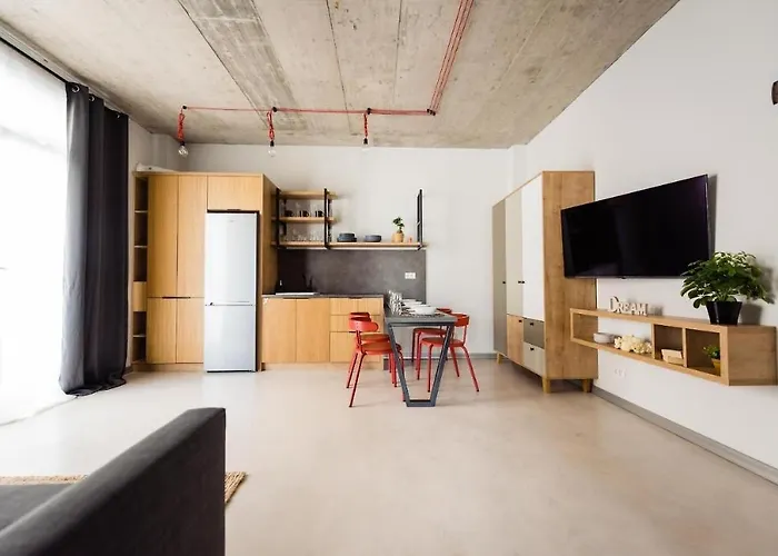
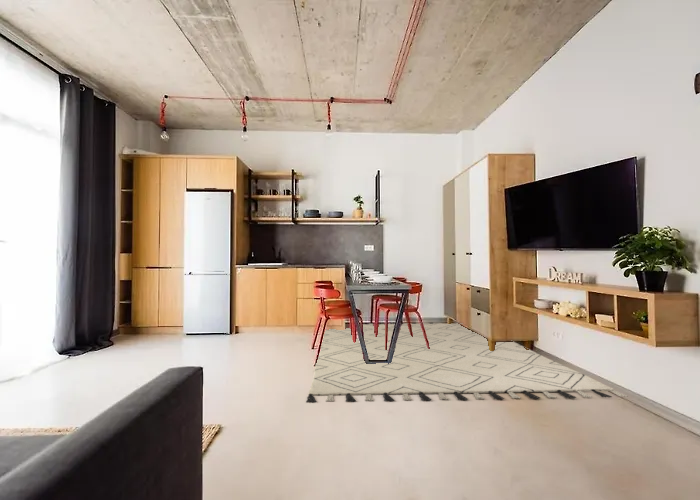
+ rug [305,321,629,403]
